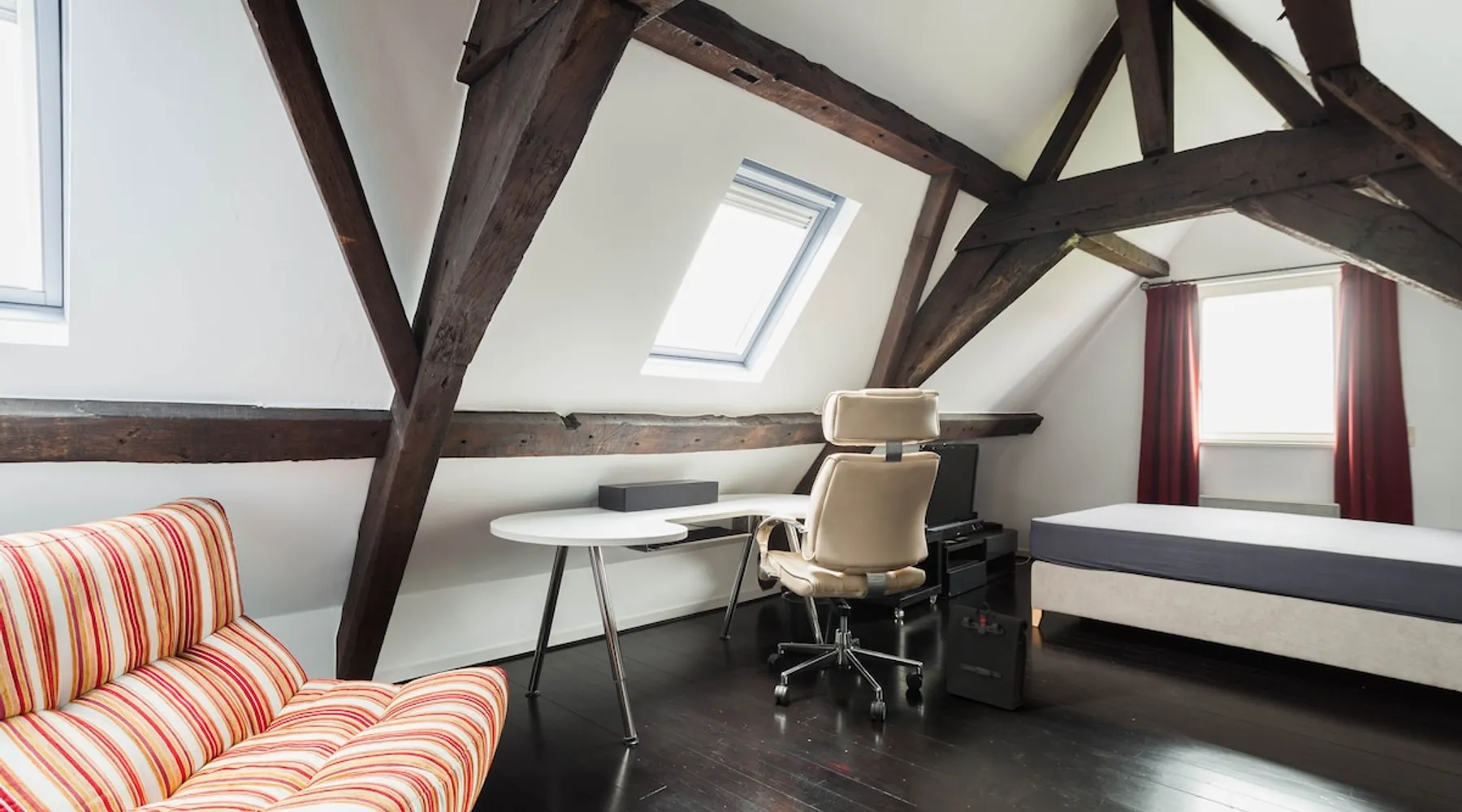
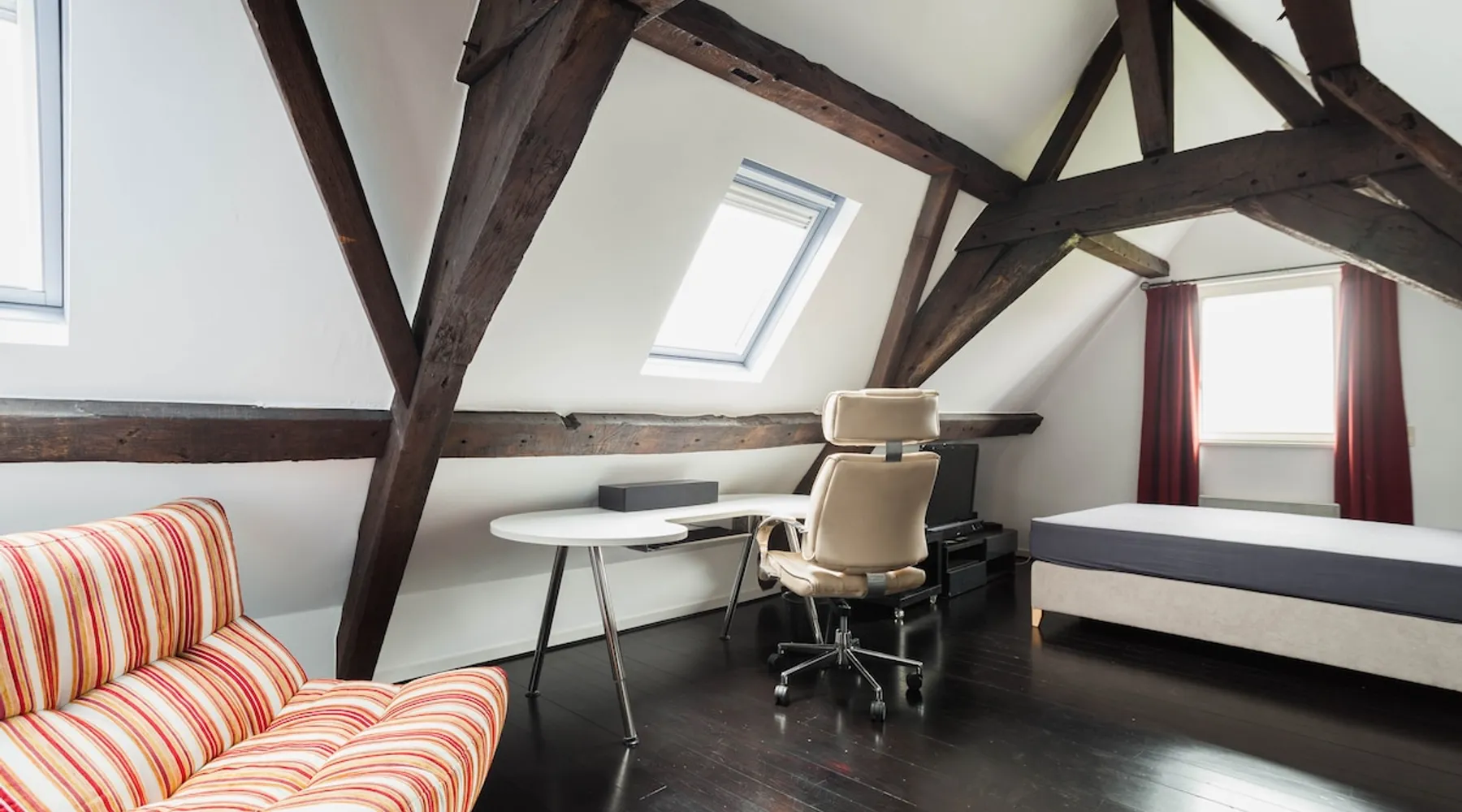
- backpack [946,601,1029,711]
